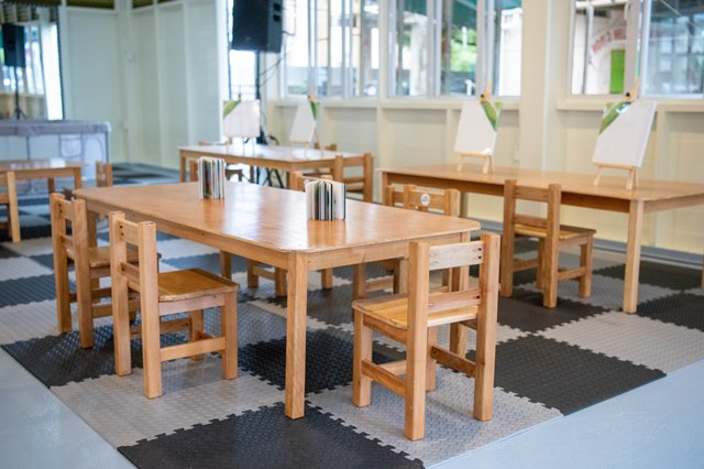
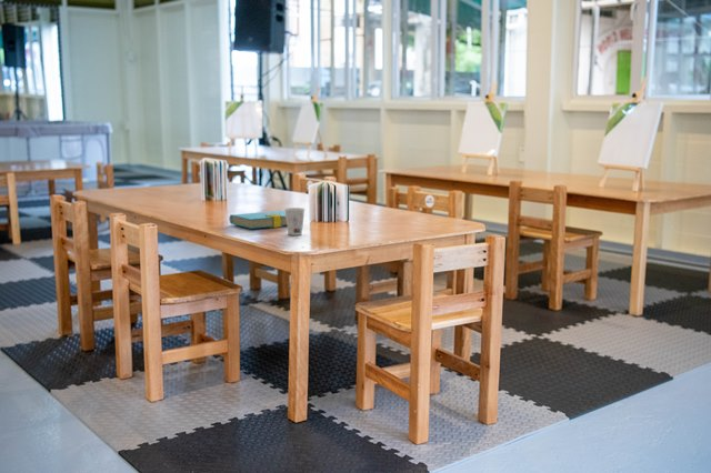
+ book [228,210,287,230]
+ cup [283,207,306,236]
